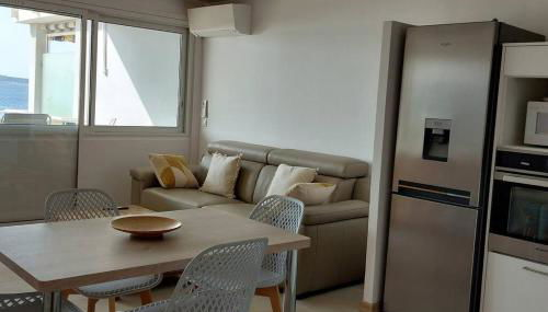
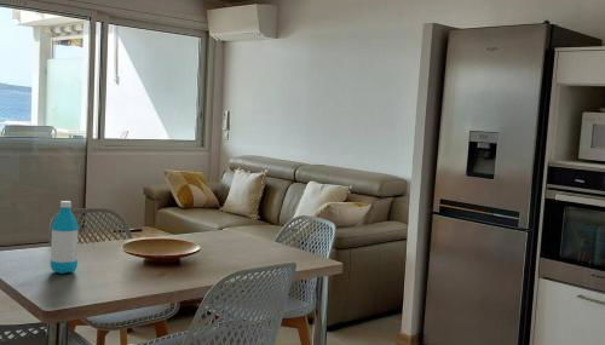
+ water bottle [48,200,80,275]
